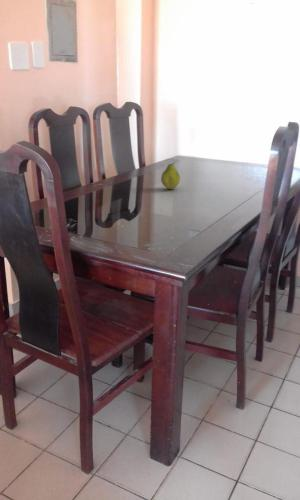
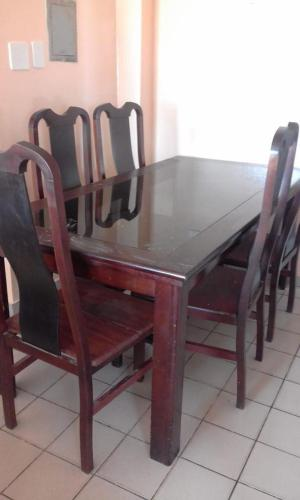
- fruit [160,161,181,190]
